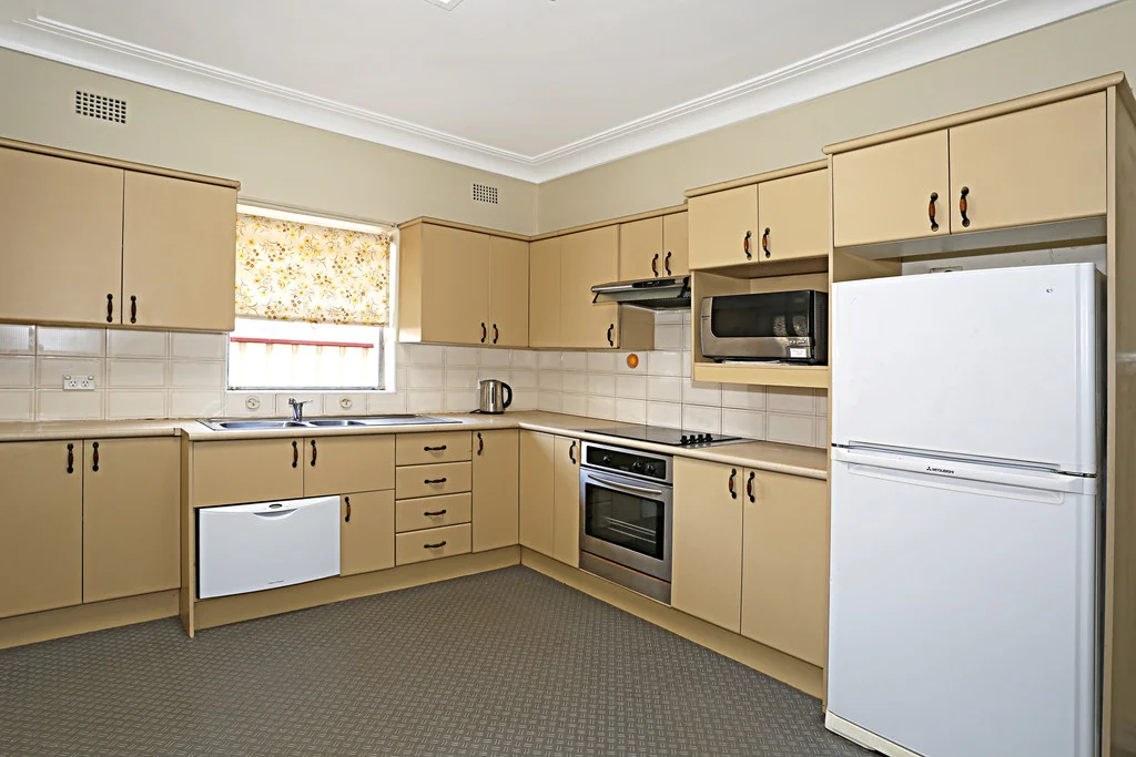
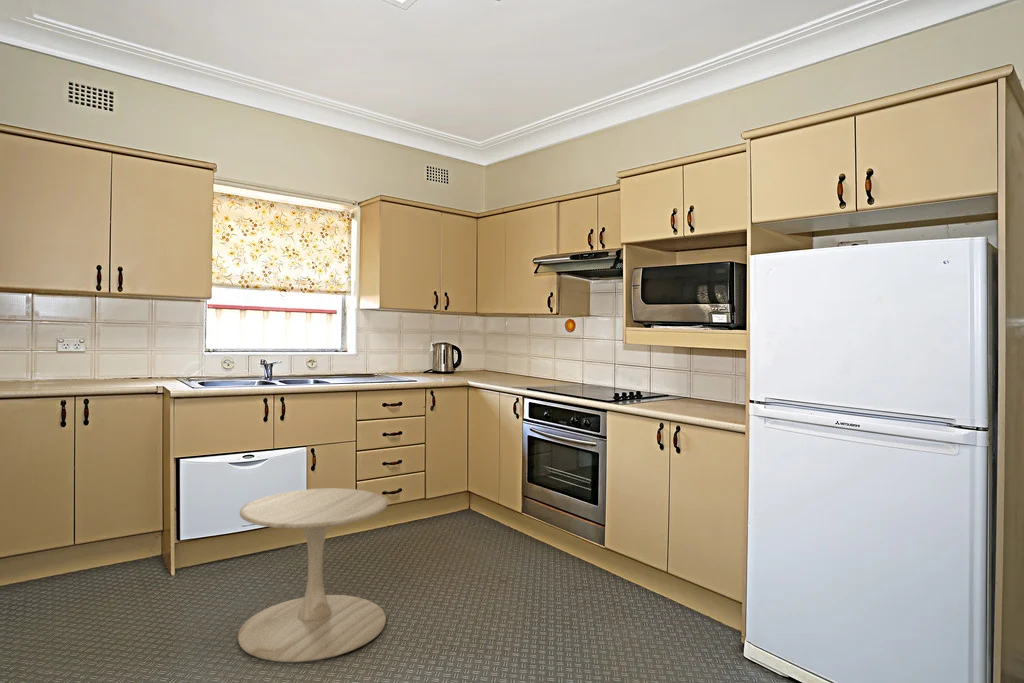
+ side table [237,487,388,663]
